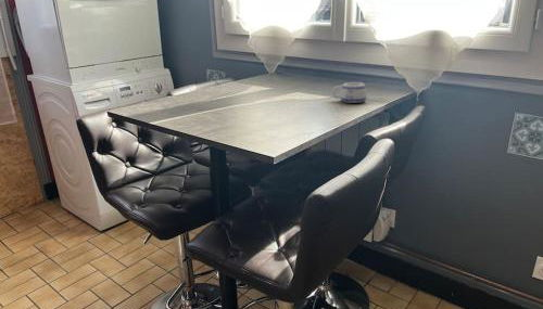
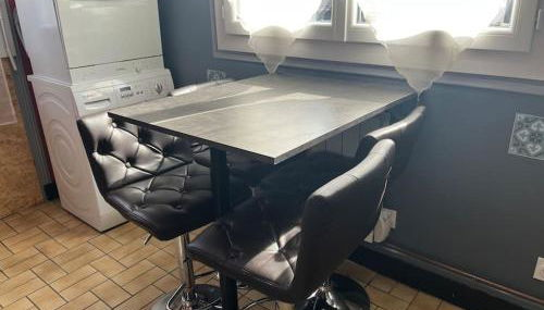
- mug [331,81,368,104]
